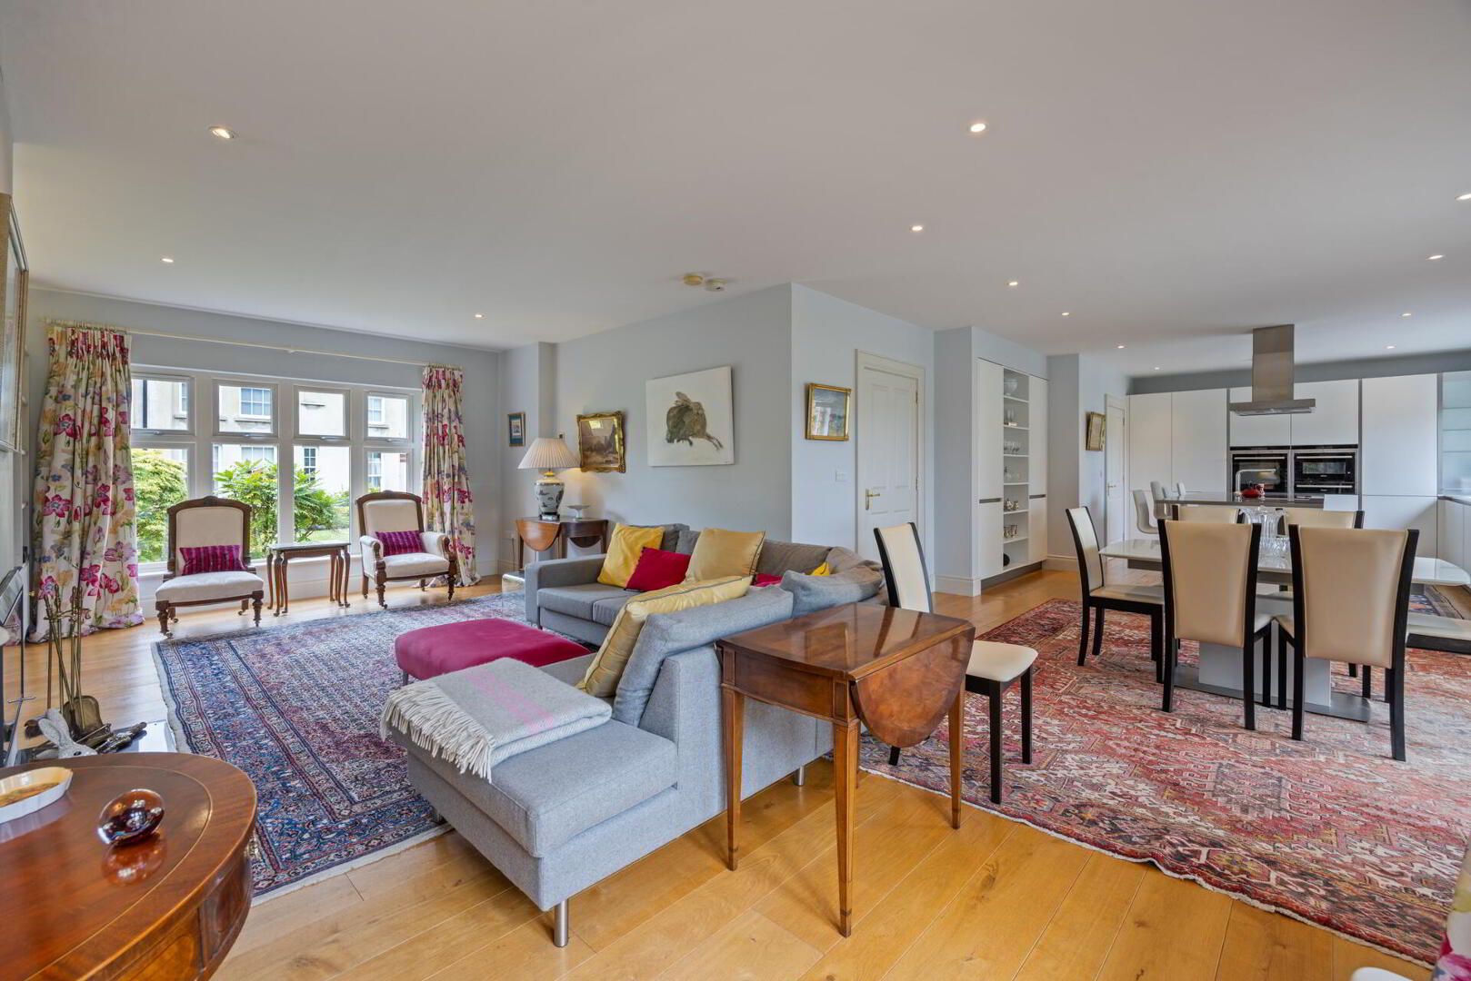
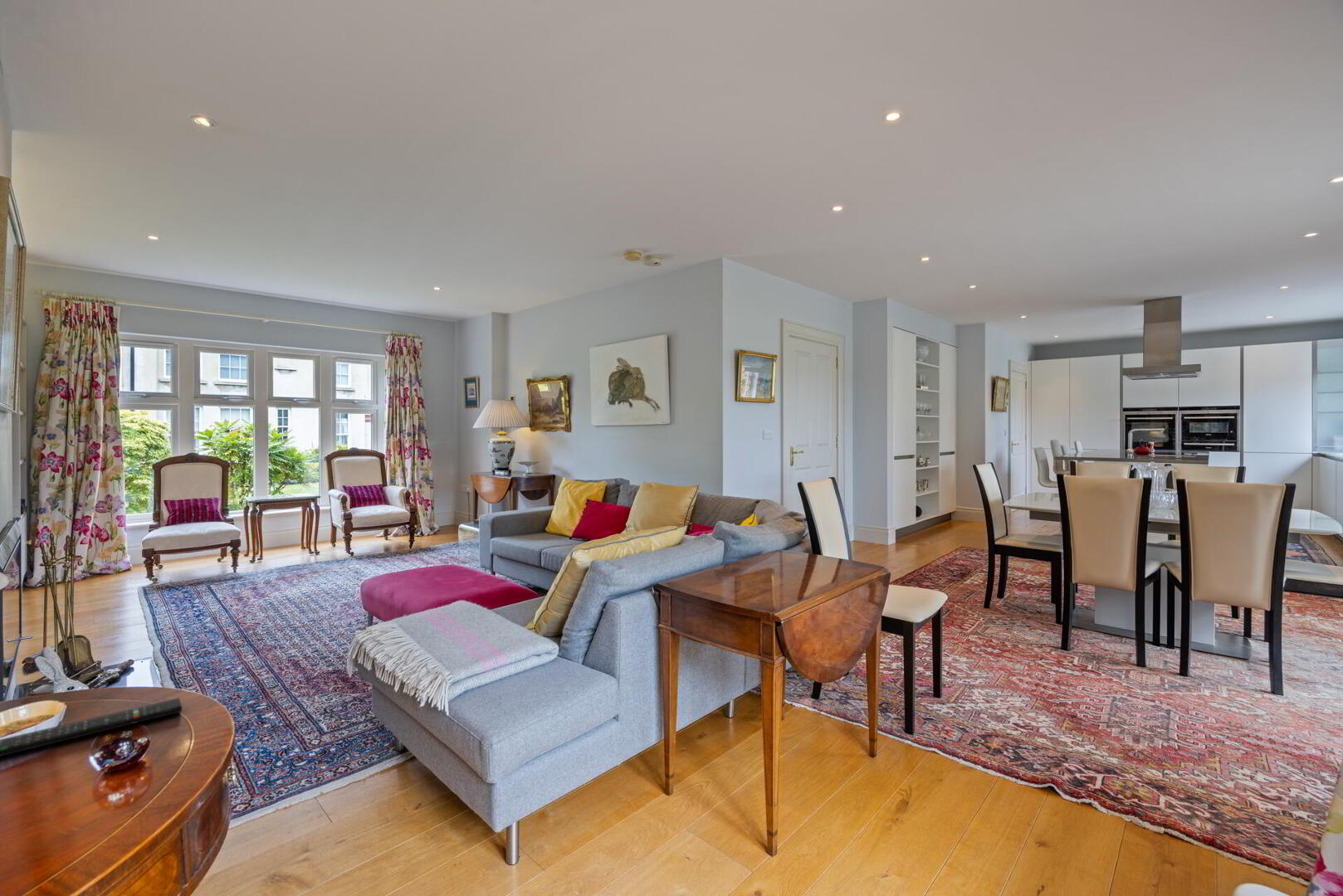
+ remote control [0,697,183,757]
